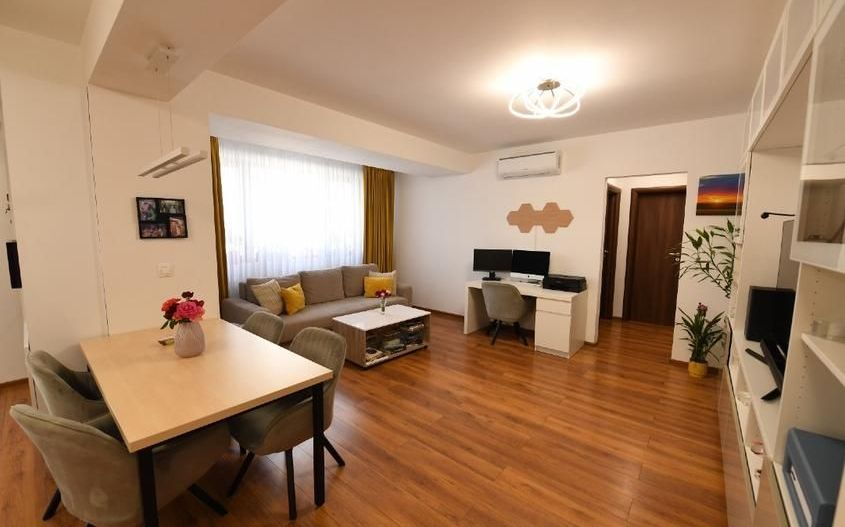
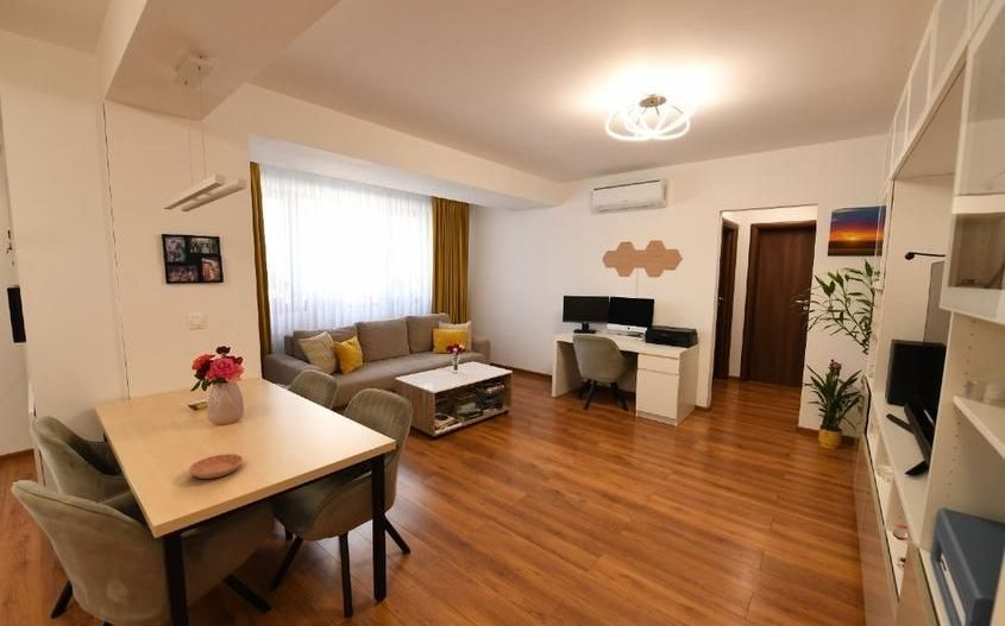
+ saucer [188,453,244,480]
